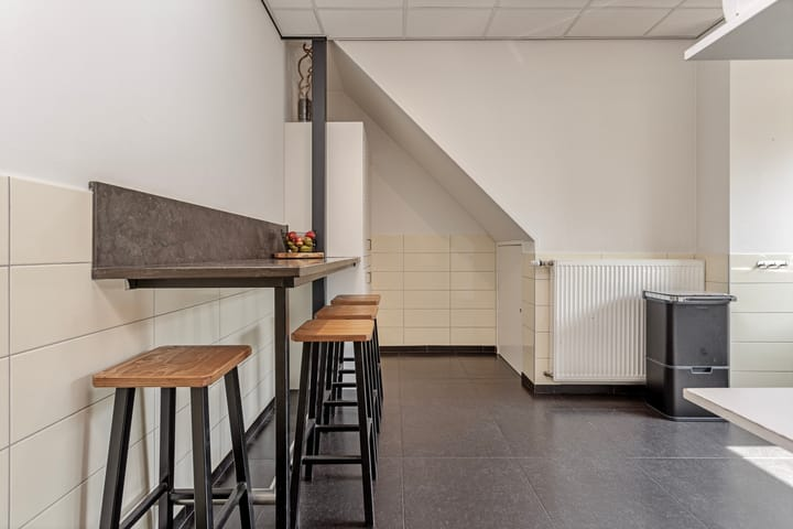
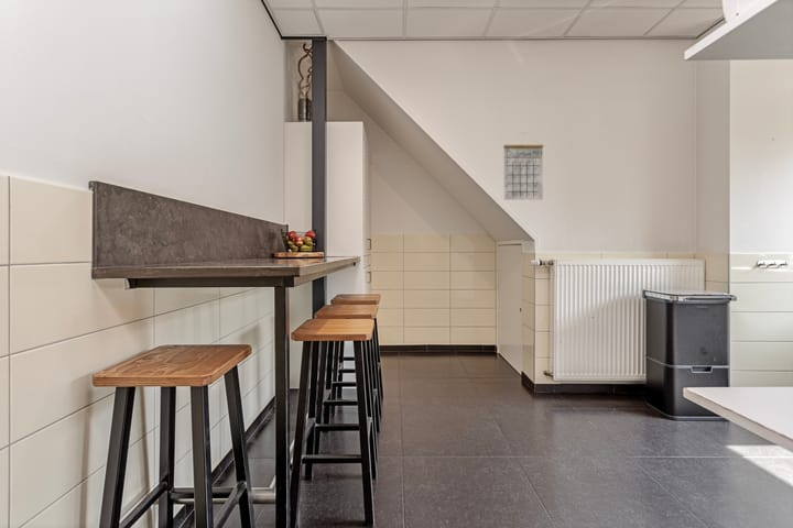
+ calendar [502,132,544,201]
